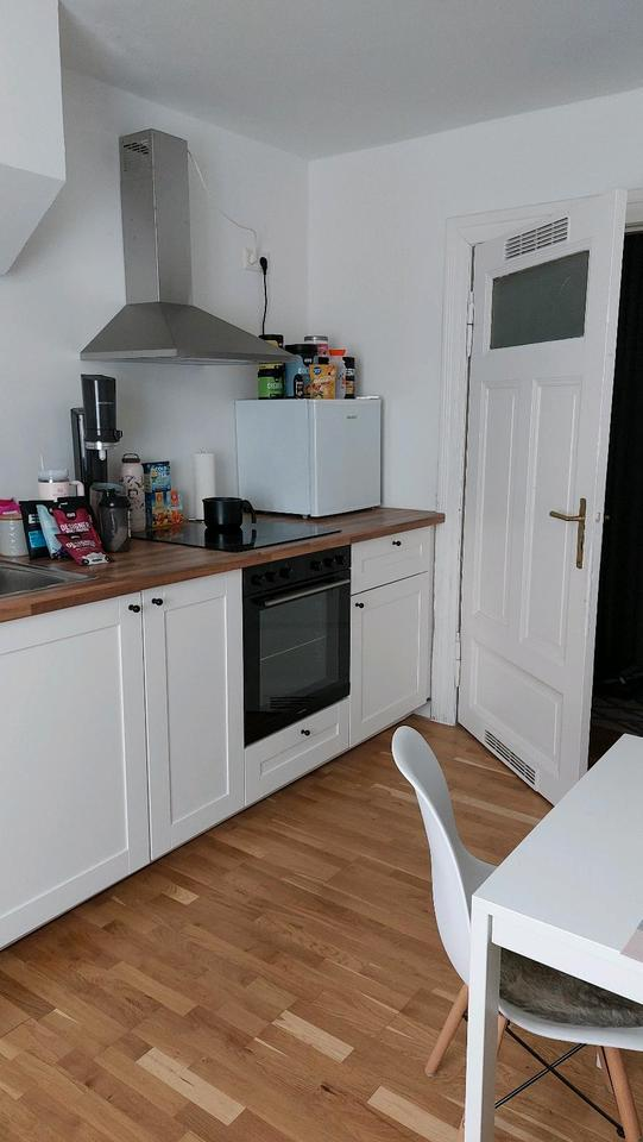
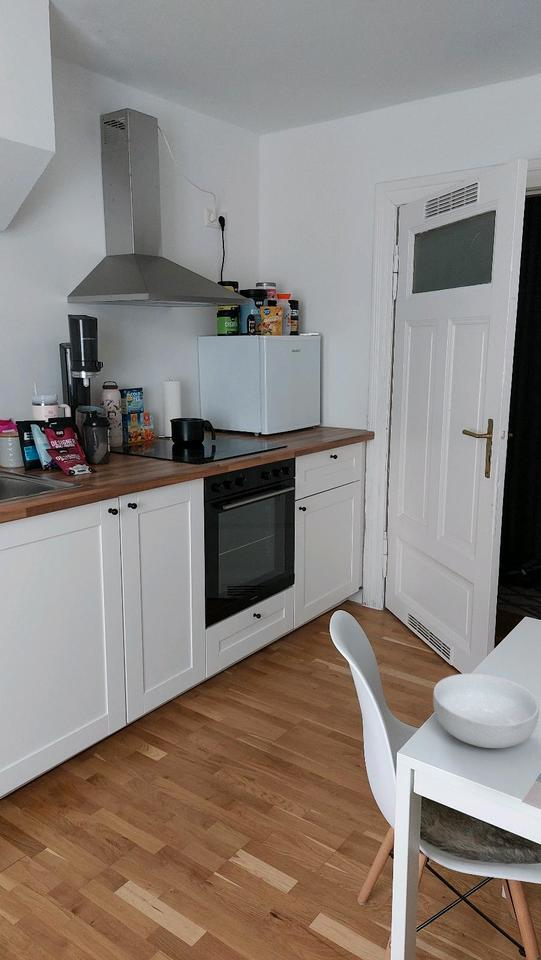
+ cereal bowl [432,673,540,749]
